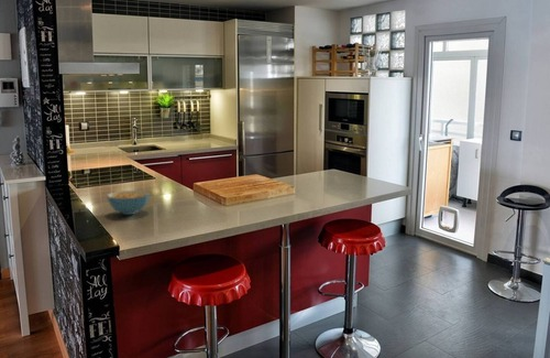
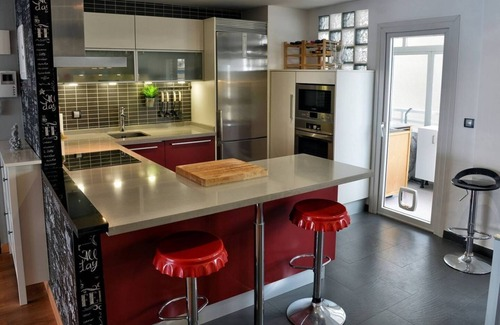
- cereal bowl [106,189,151,216]
